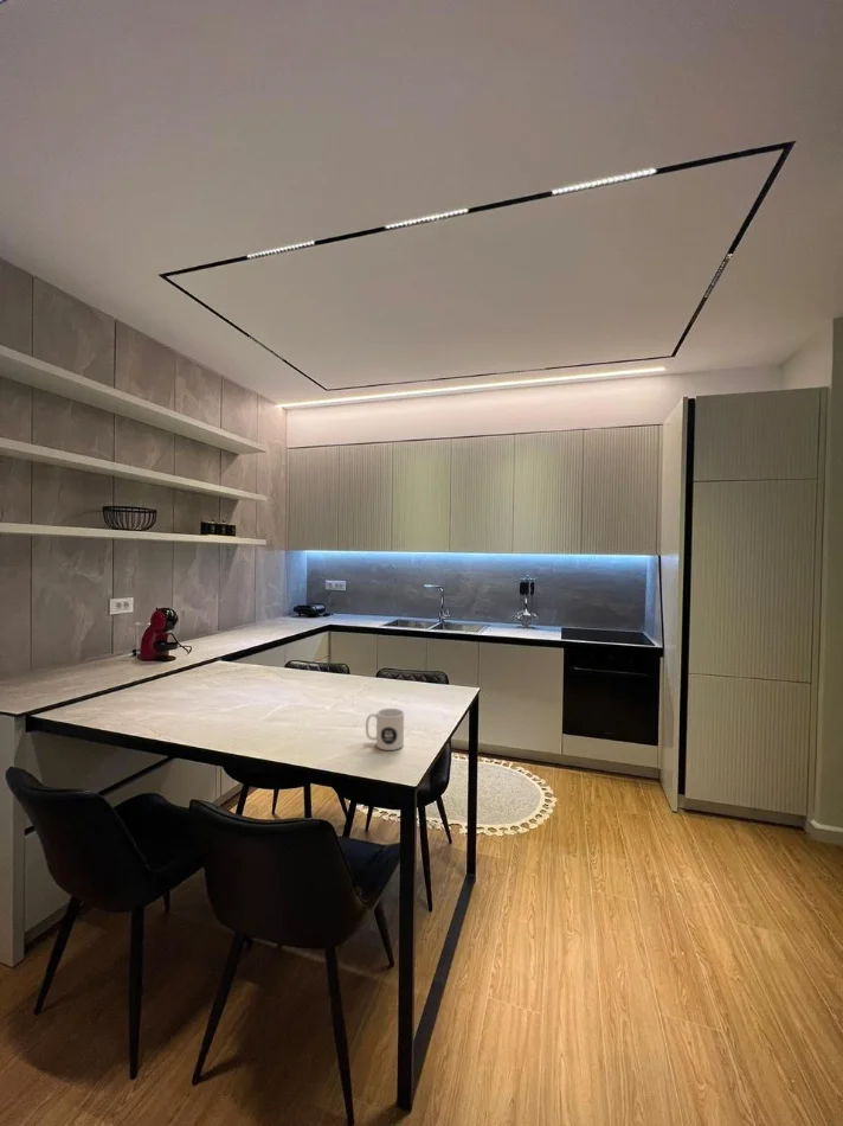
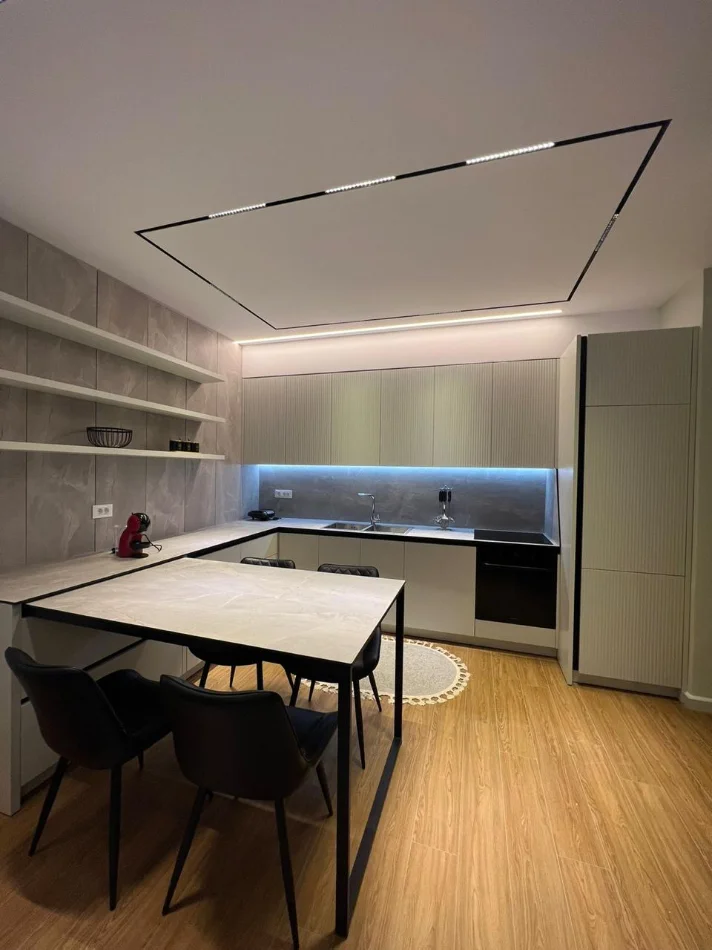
- mug [365,708,405,751]
